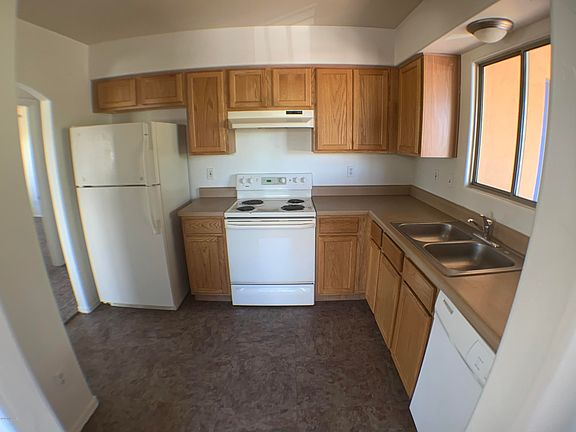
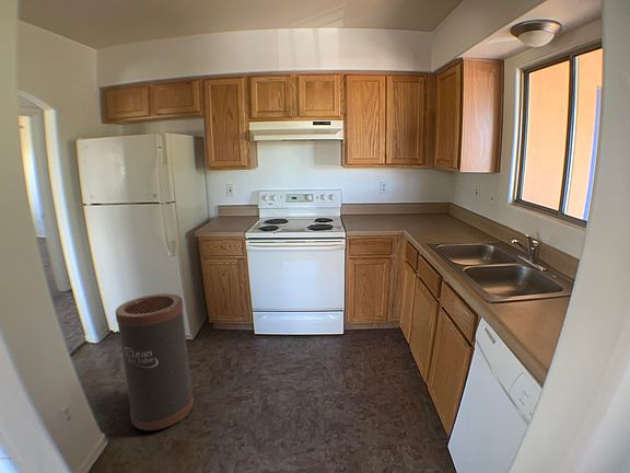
+ trash can [115,292,195,431]
